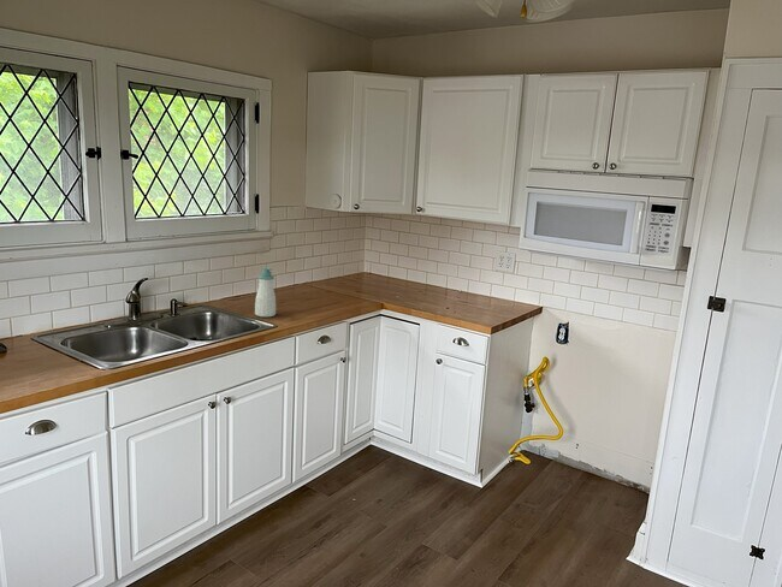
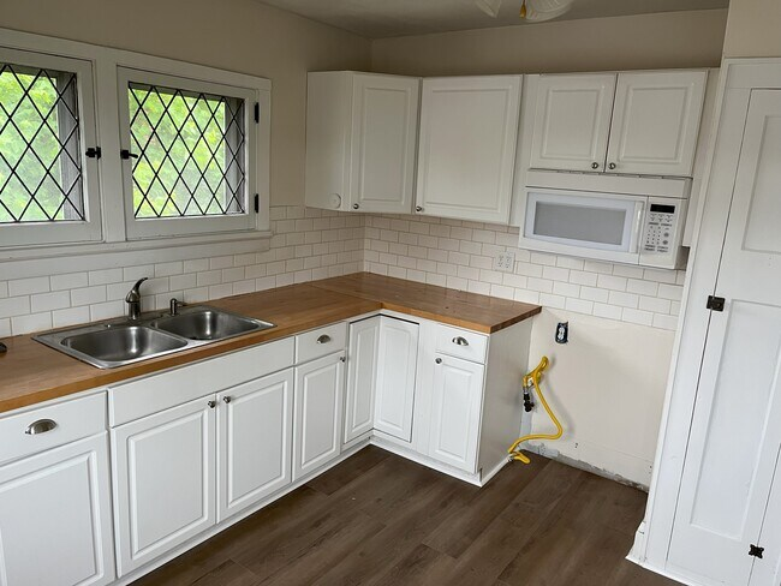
- soap bottle [254,266,277,318]
